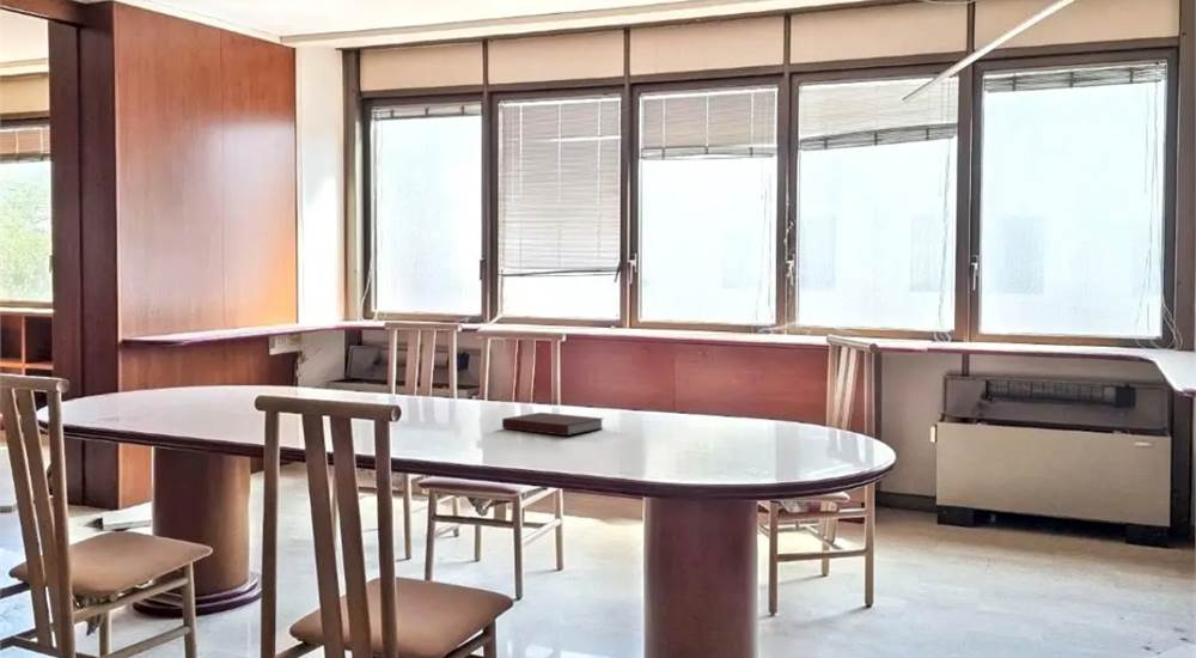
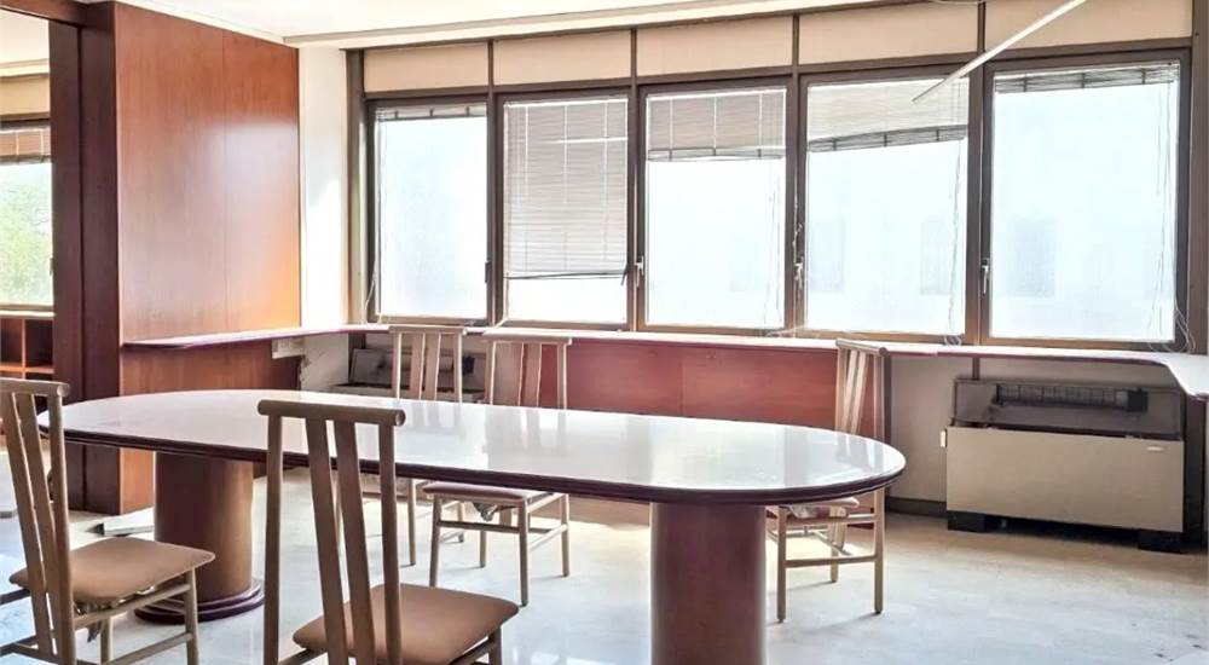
- notebook [501,412,605,437]
